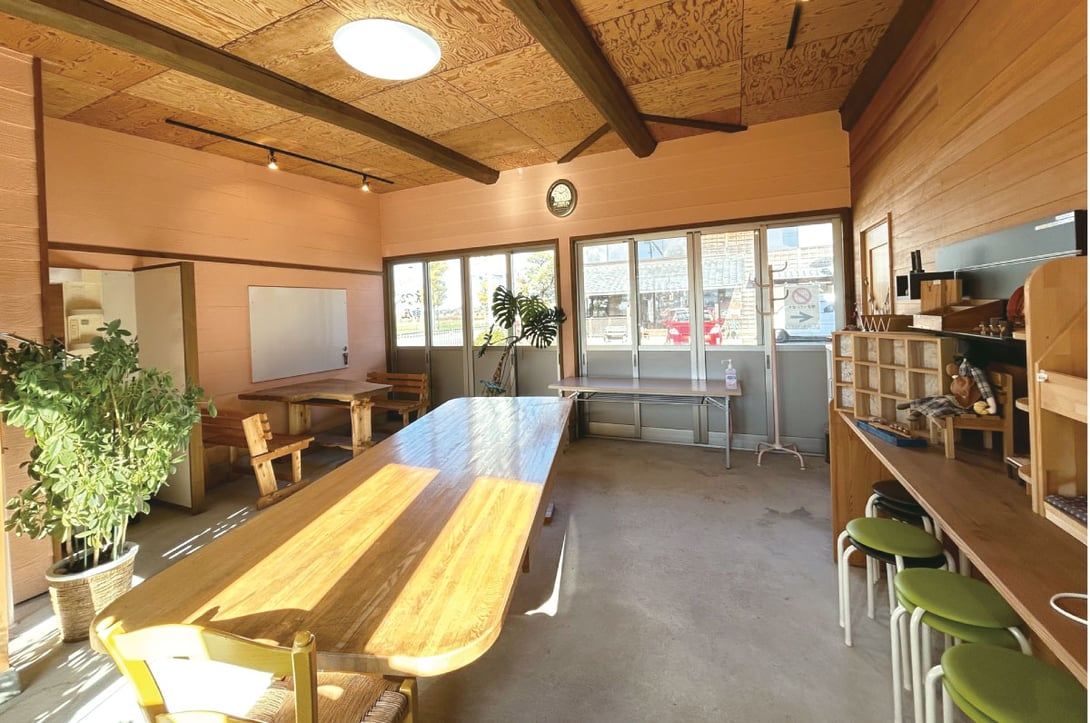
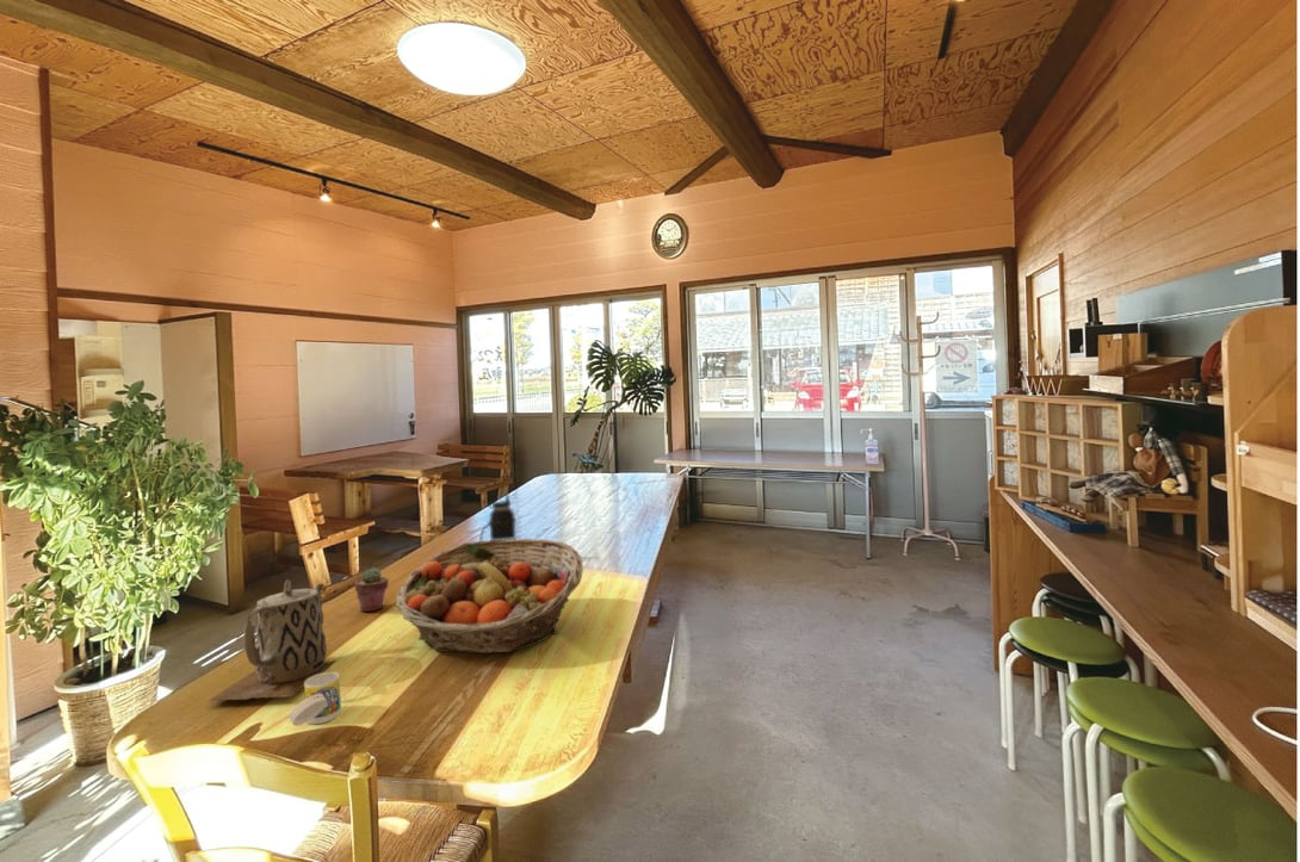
+ cup [287,671,342,727]
+ teapot [208,578,336,702]
+ bottle [478,492,518,541]
+ fruit basket [395,538,584,655]
+ potted succulent [353,566,390,613]
